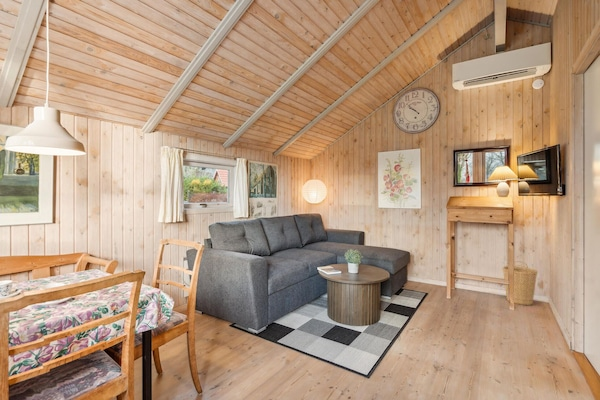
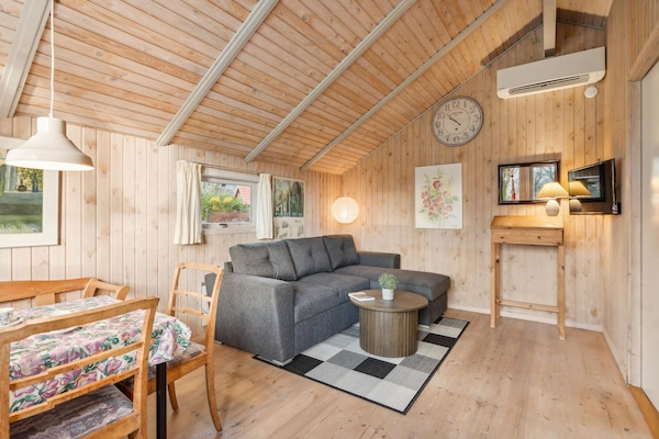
- basket [502,260,538,306]
